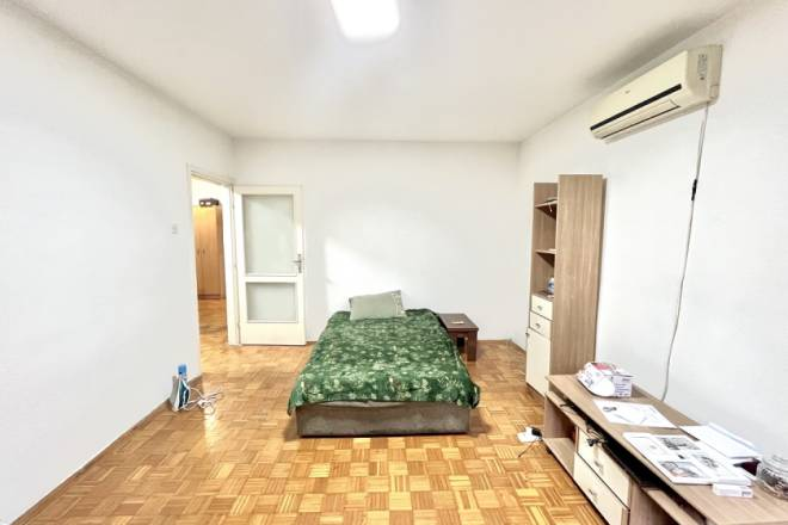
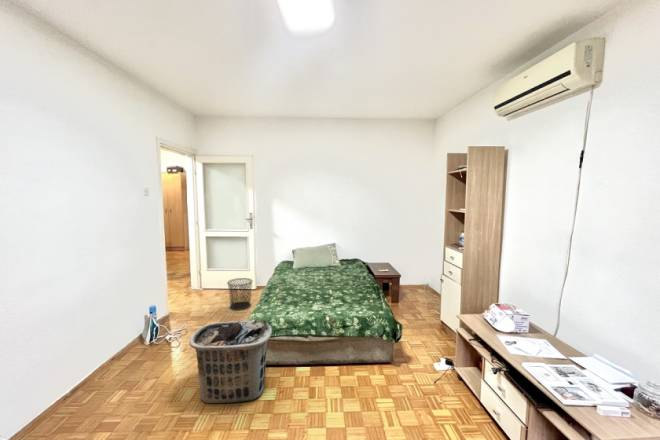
+ waste bin [226,277,253,311]
+ clothes hamper [188,319,273,404]
